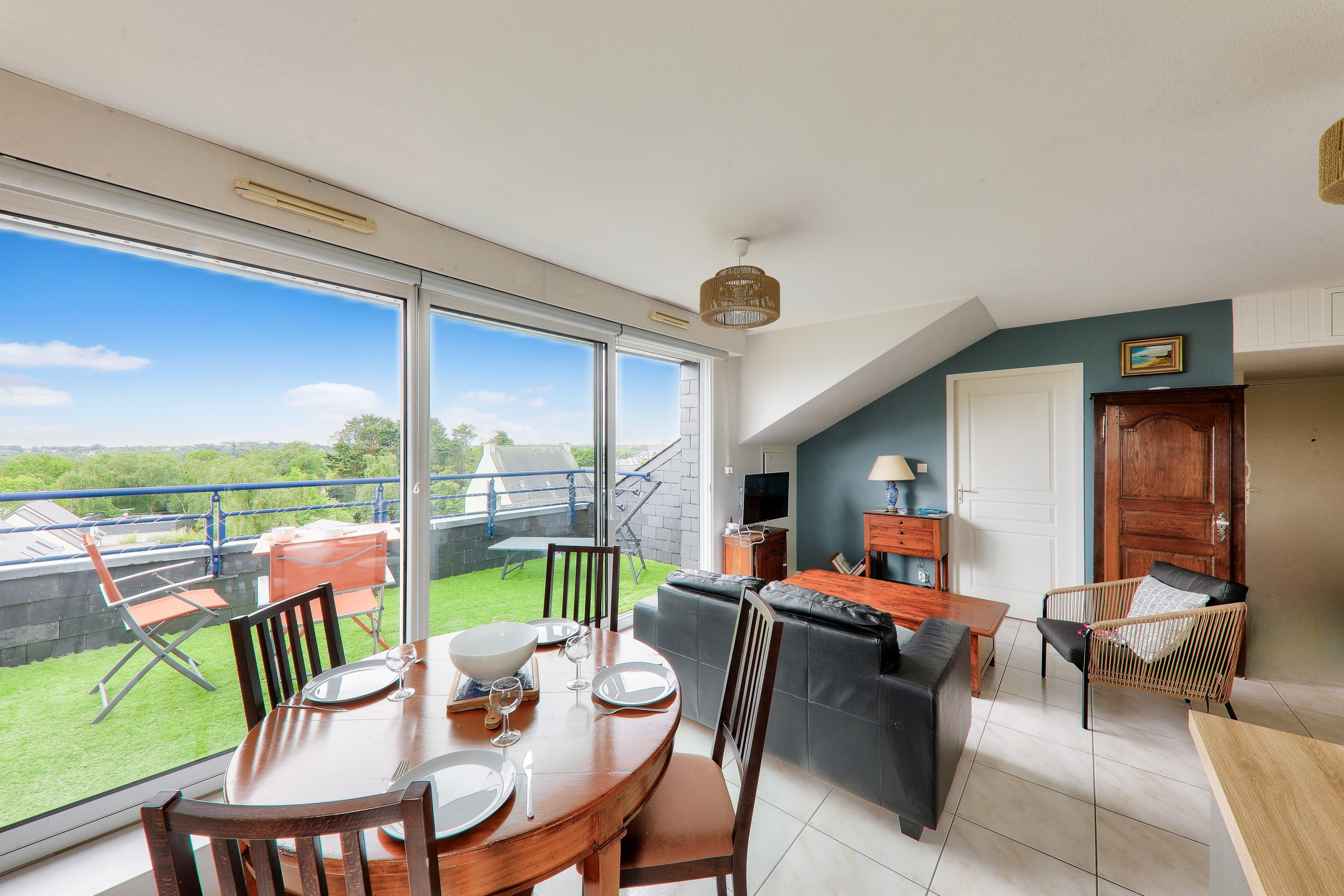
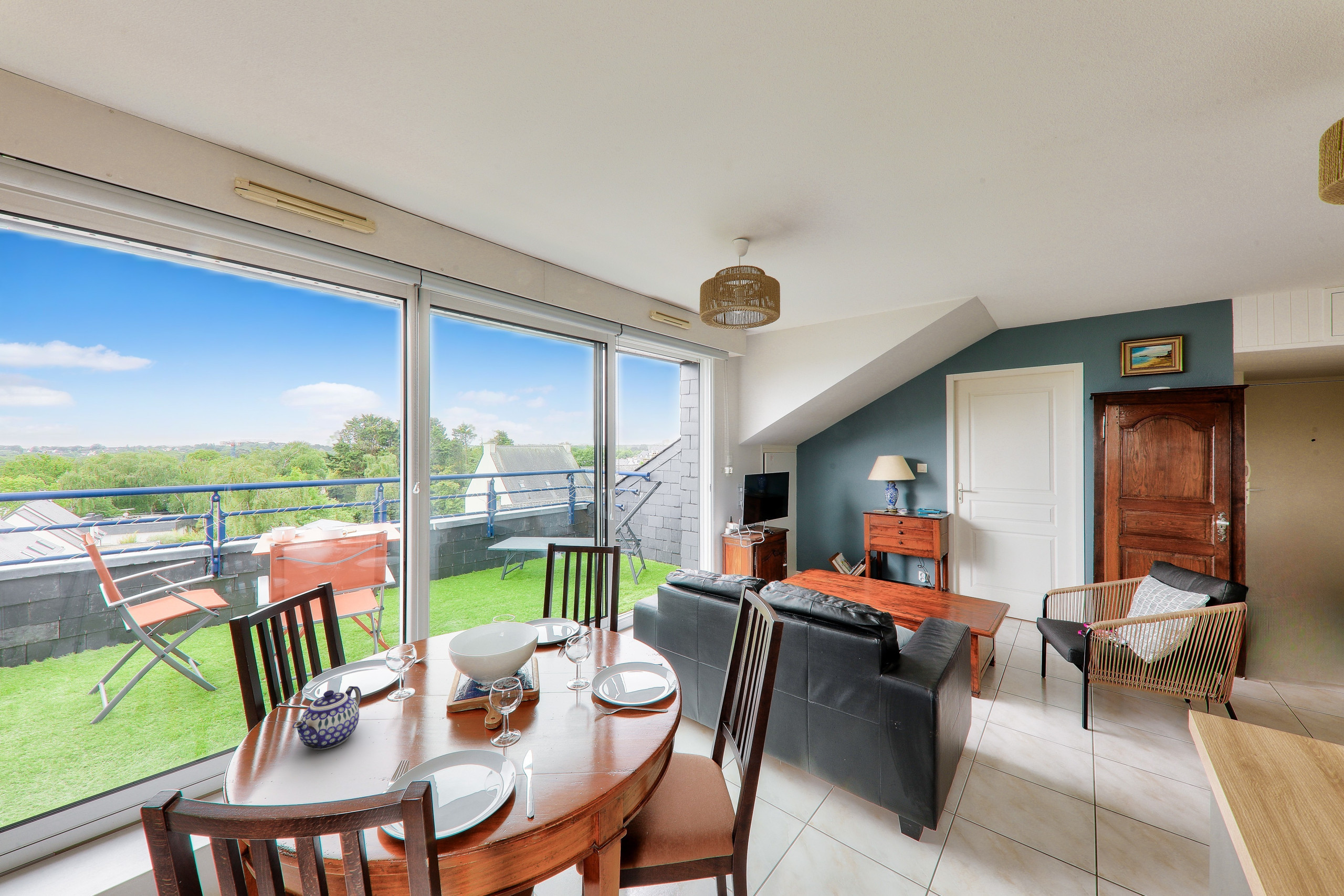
+ teapot [292,686,362,750]
